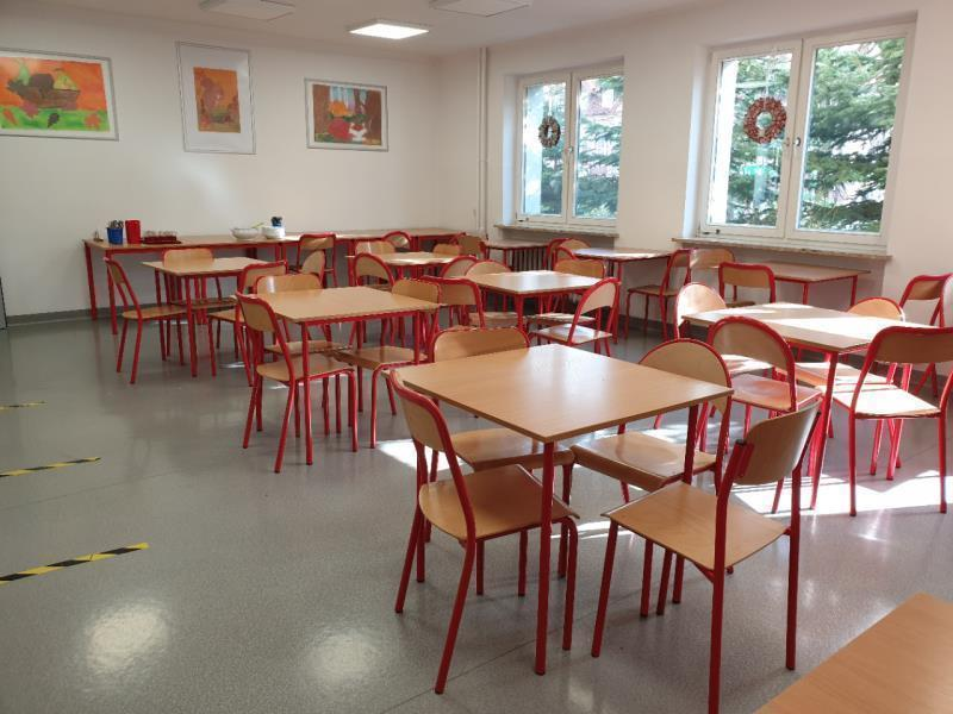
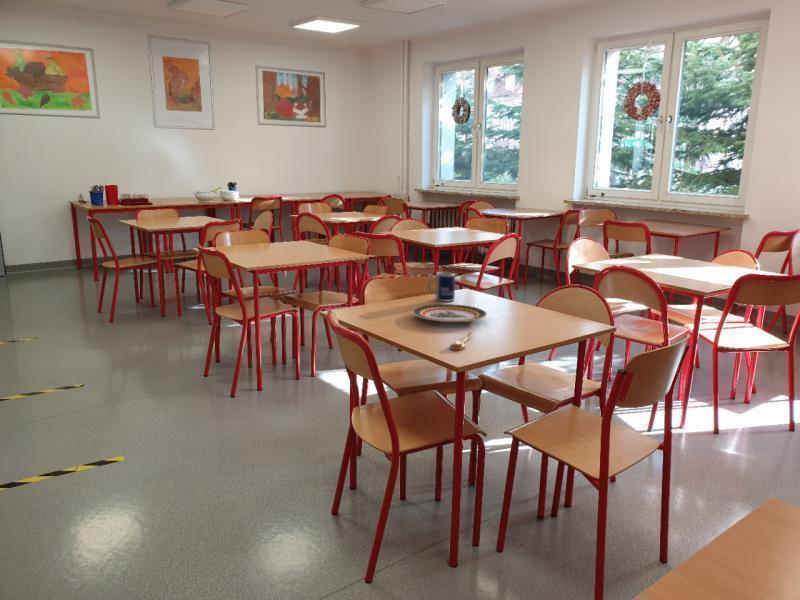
+ mug [426,271,456,302]
+ plate [412,303,488,323]
+ spoon [449,331,473,351]
